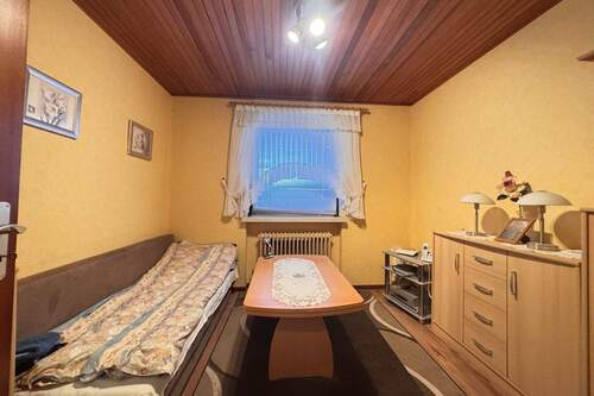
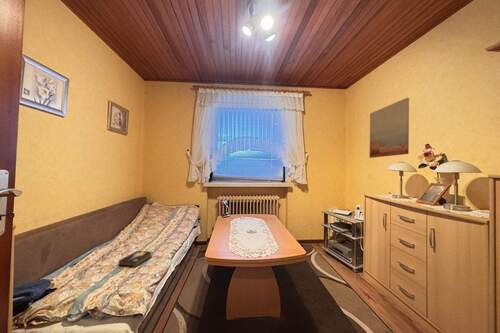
+ hardback book [118,250,153,268]
+ wall art [369,97,410,159]
